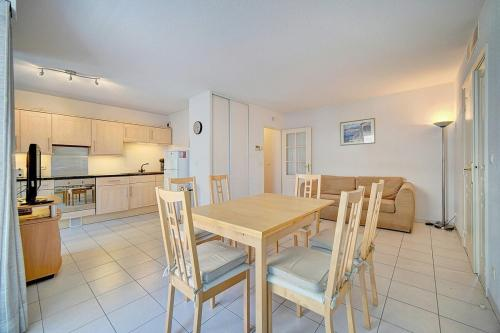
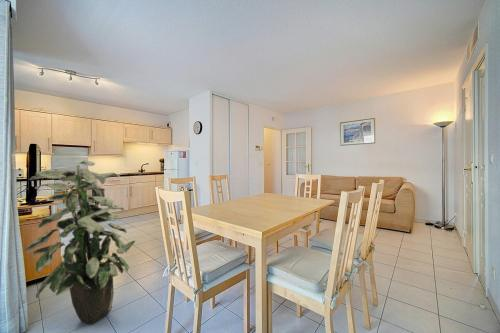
+ indoor plant [25,160,136,325]
